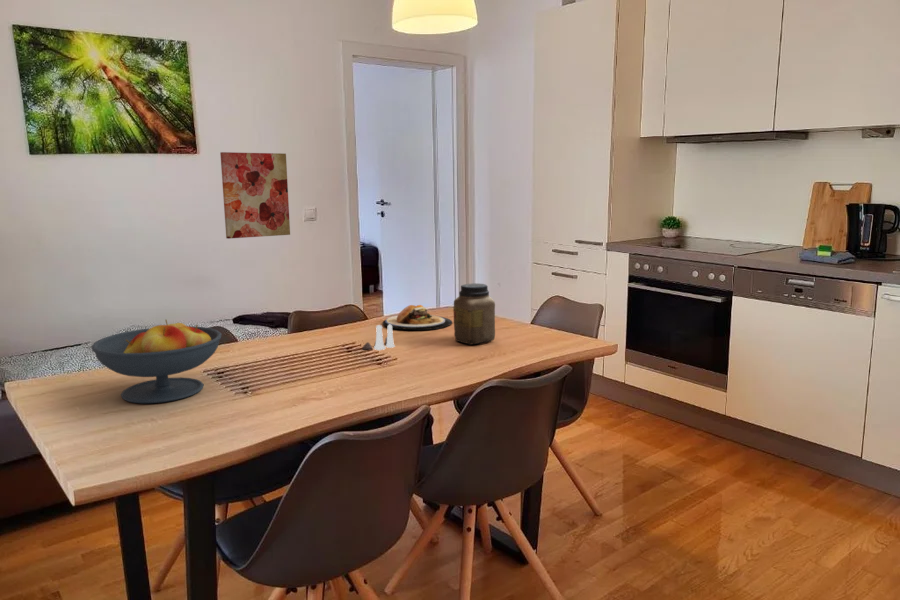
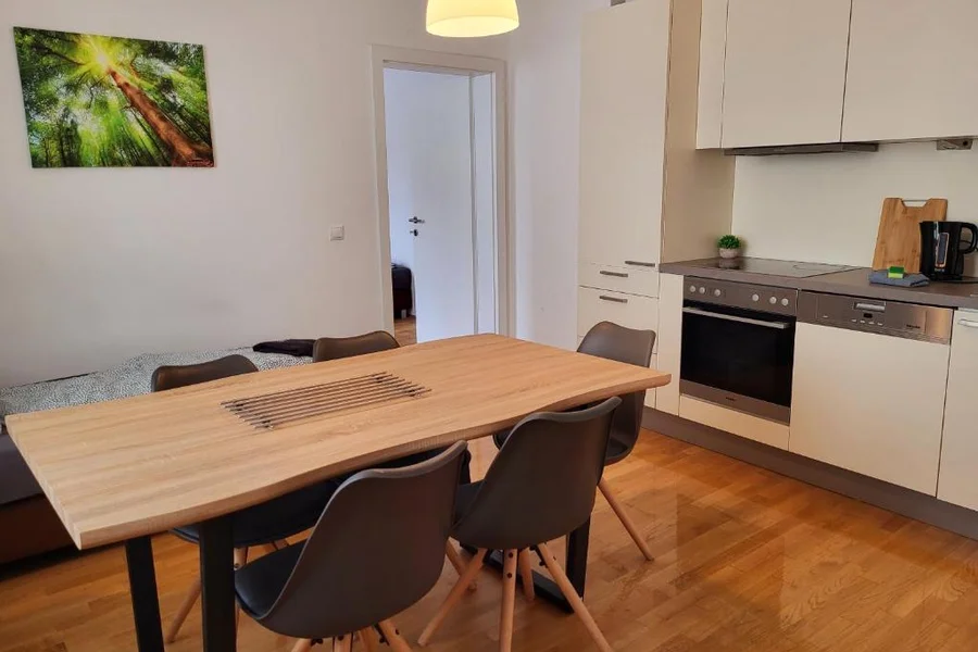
- fruit bowl [90,318,223,404]
- jar [452,282,496,346]
- wall art [219,151,291,240]
- plate [381,304,453,331]
- salt and pepper shaker set [361,324,396,351]
